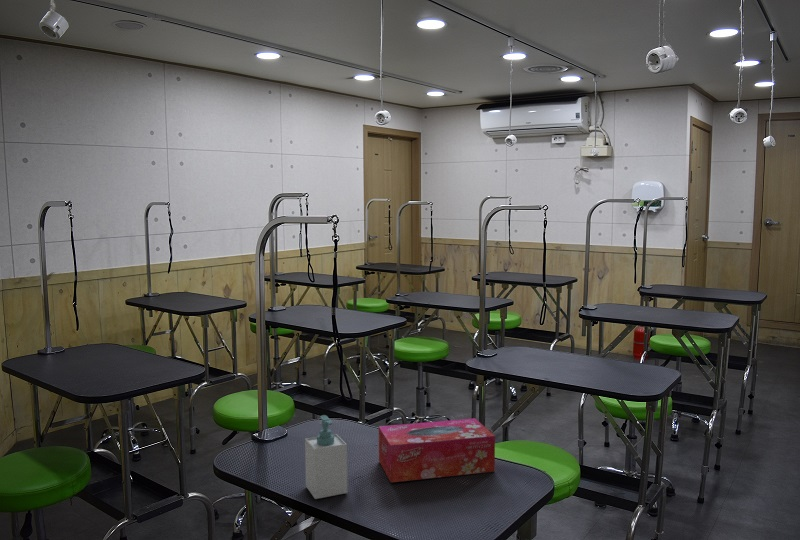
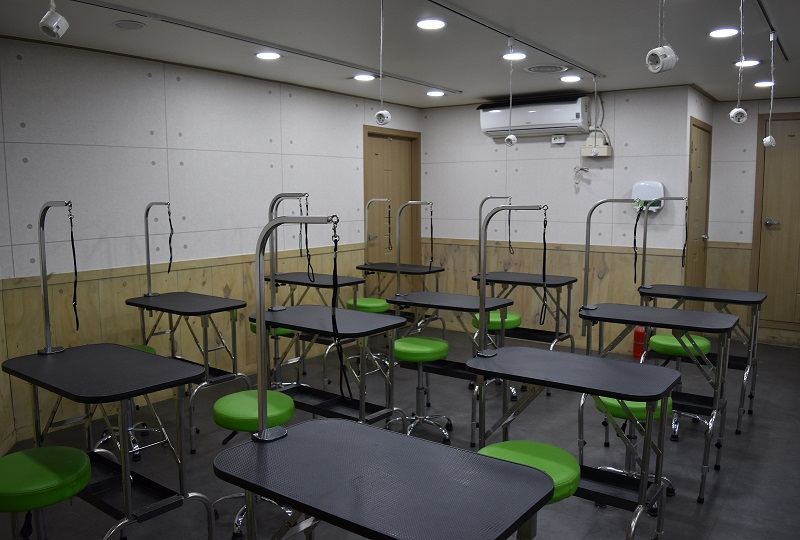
- soap bottle [304,414,348,500]
- tissue box [378,417,496,483]
